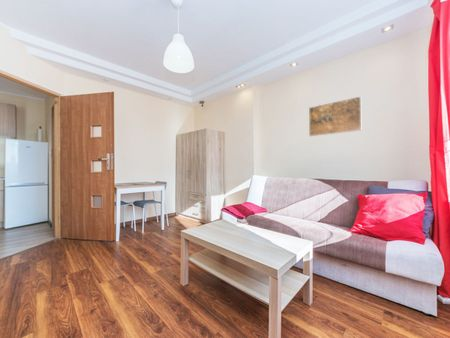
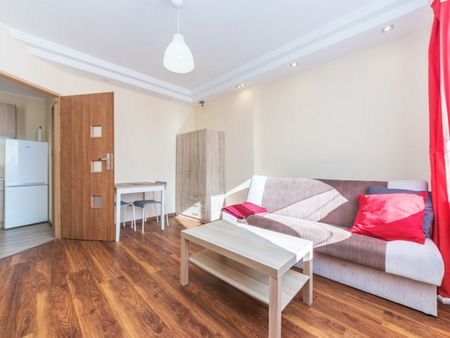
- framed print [308,95,362,137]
